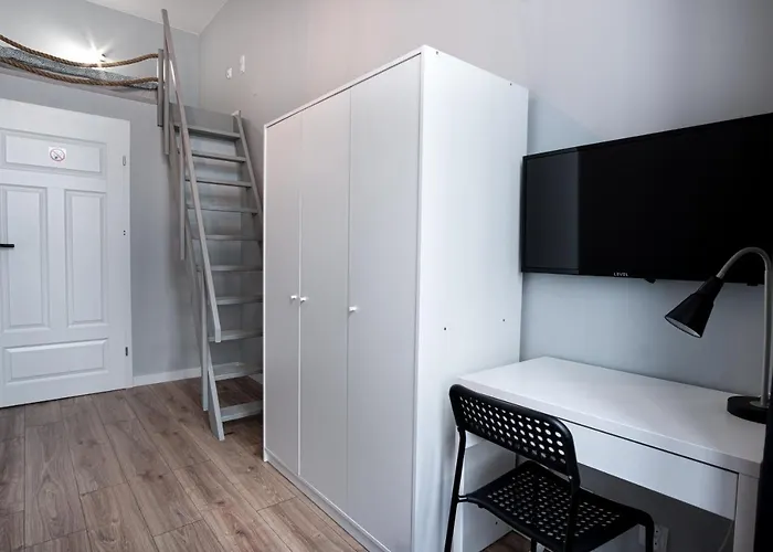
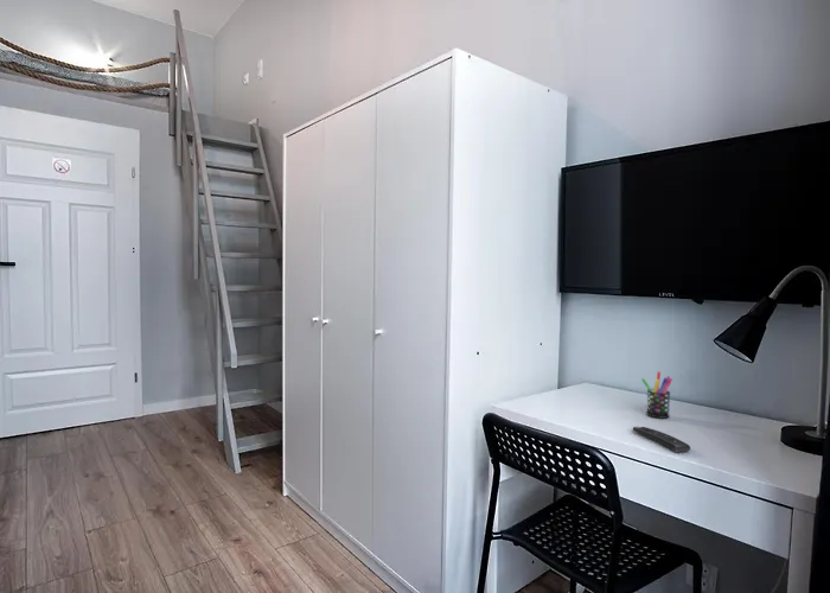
+ remote control [632,426,691,453]
+ pen holder [640,370,673,420]
